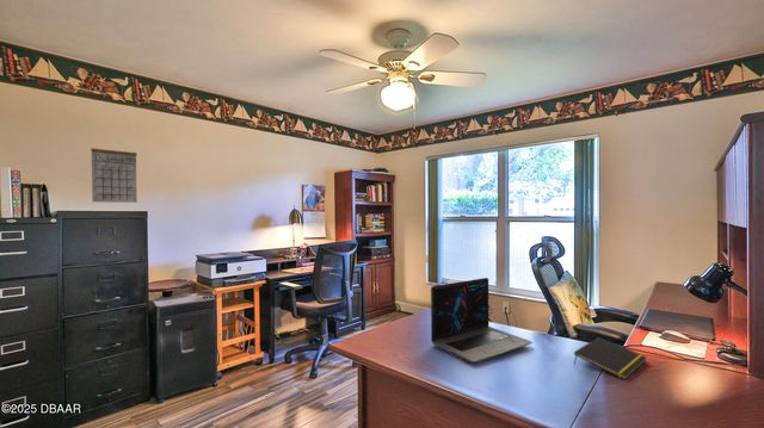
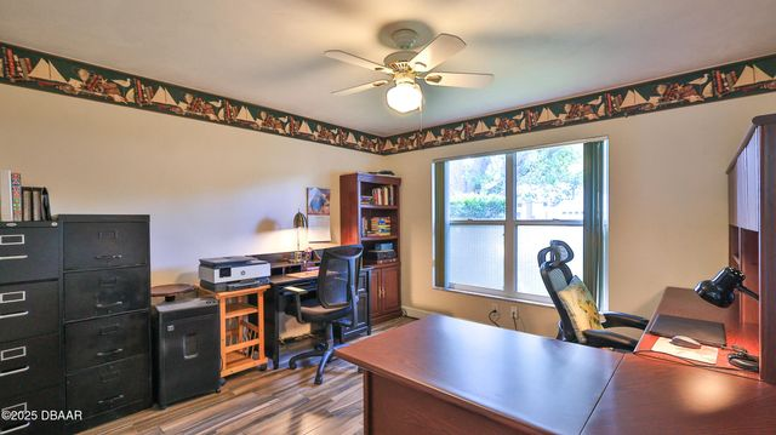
- notepad [573,336,647,380]
- calendar [90,141,138,204]
- laptop [430,277,534,364]
